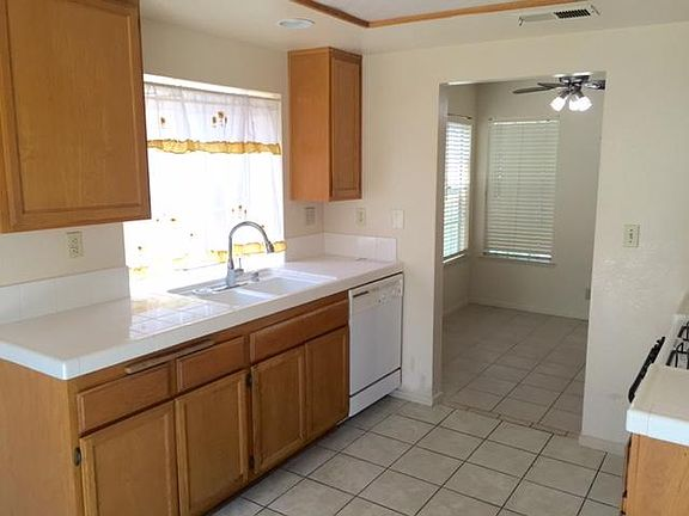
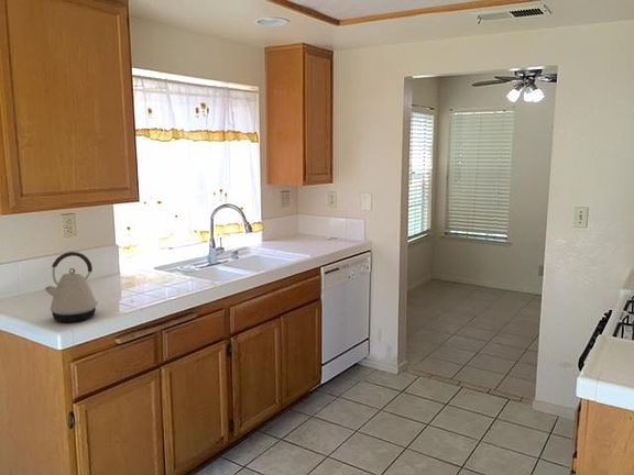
+ kettle [44,251,99,323]
